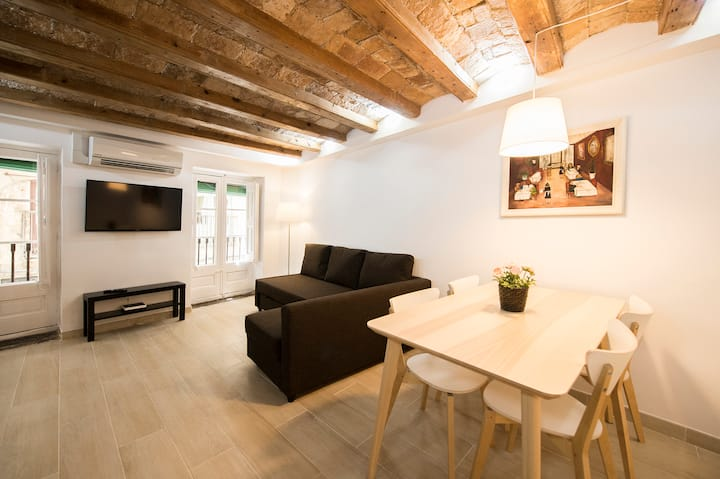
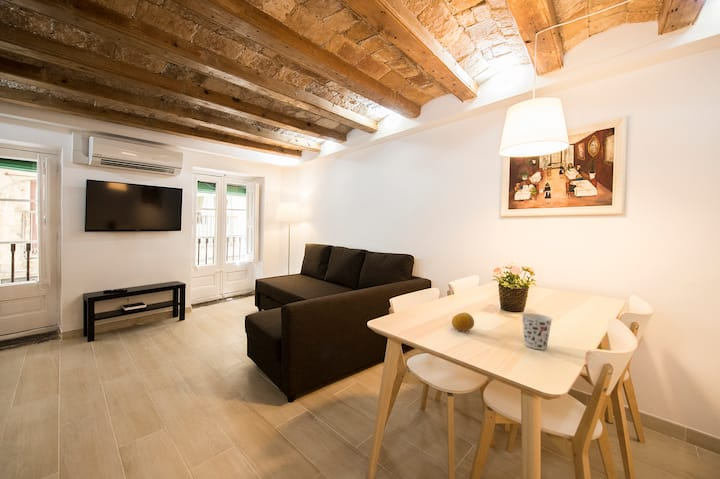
+ fruit [451,312,475,332]
+ cup [521,312,553,350]
